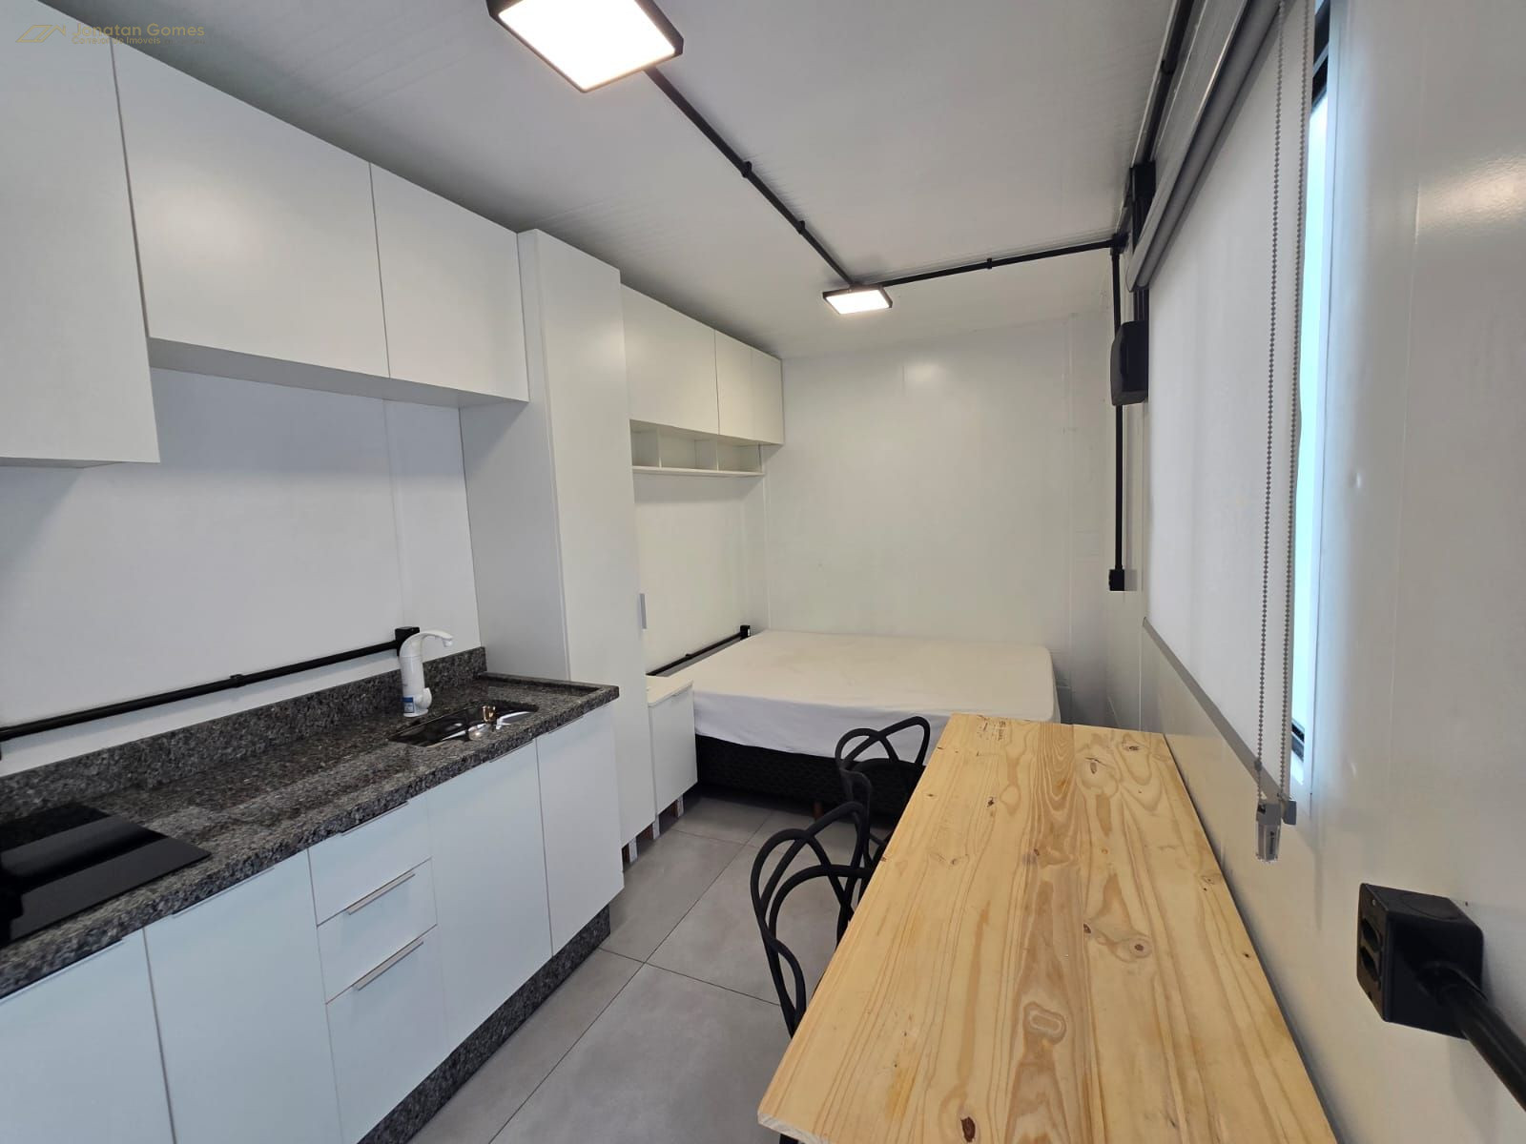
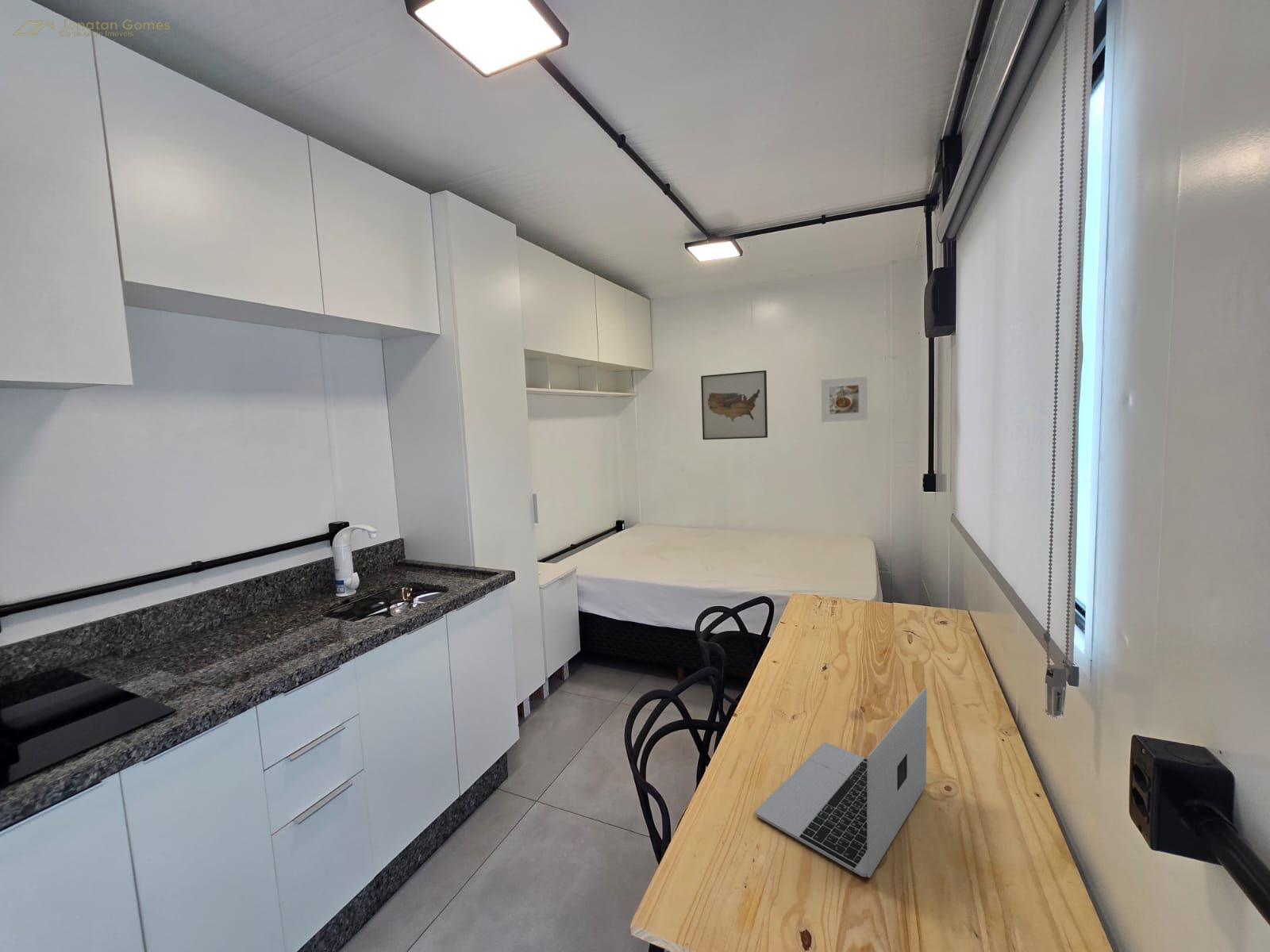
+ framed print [821,376,868,423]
+ wall art [700,370,768,440]
+ laptop [755,687,927,879]
